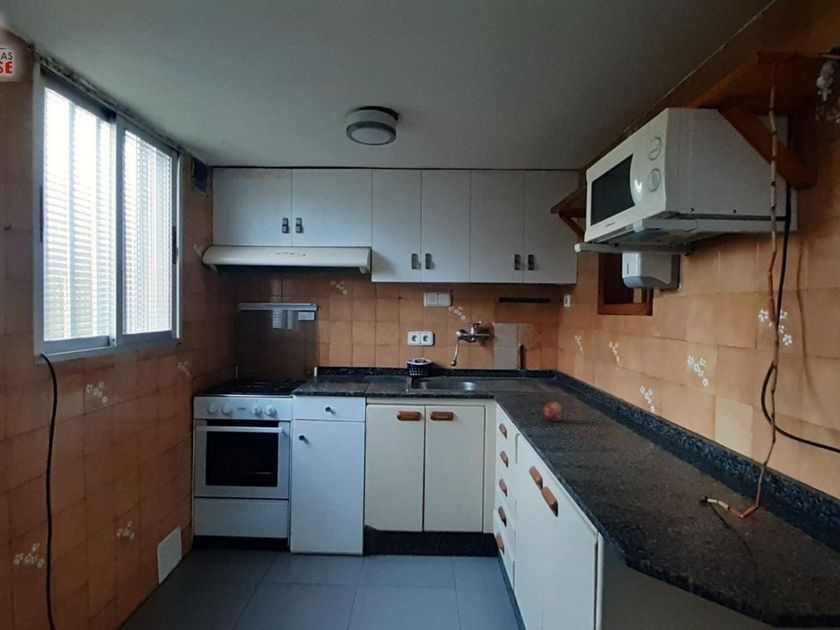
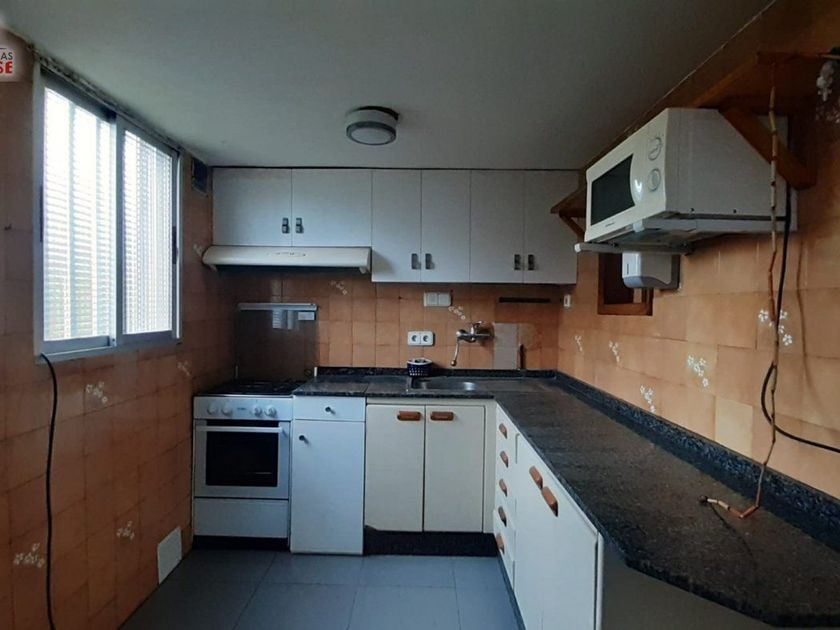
- fruit [542,401,562,422]
